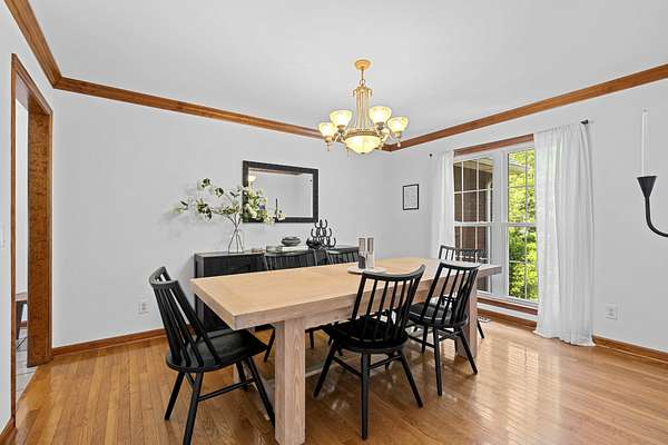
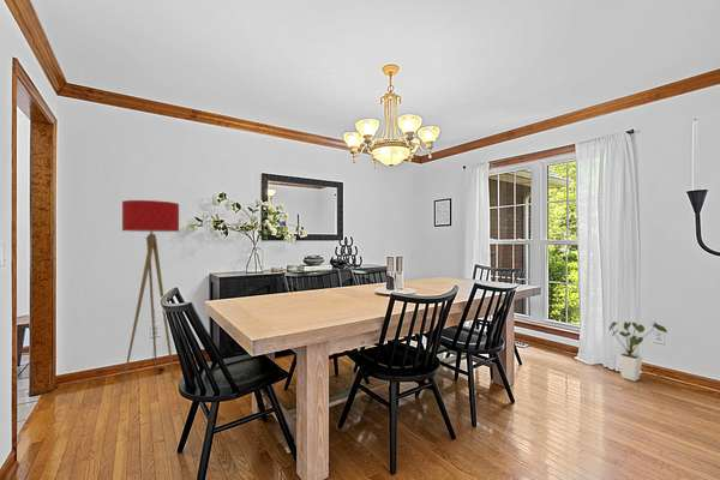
+ house plant [608,320,668,382]
+ floor lamp [121,199,180,385]
